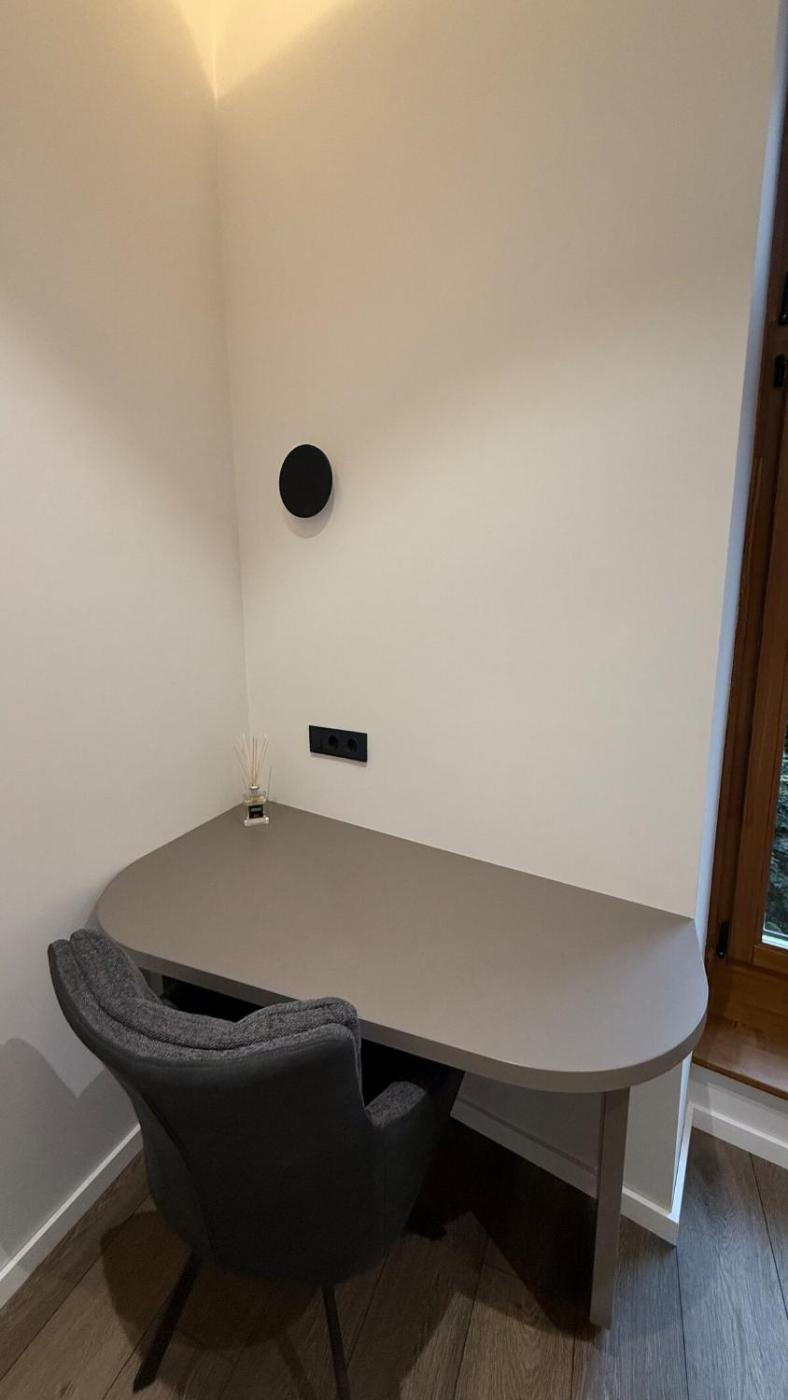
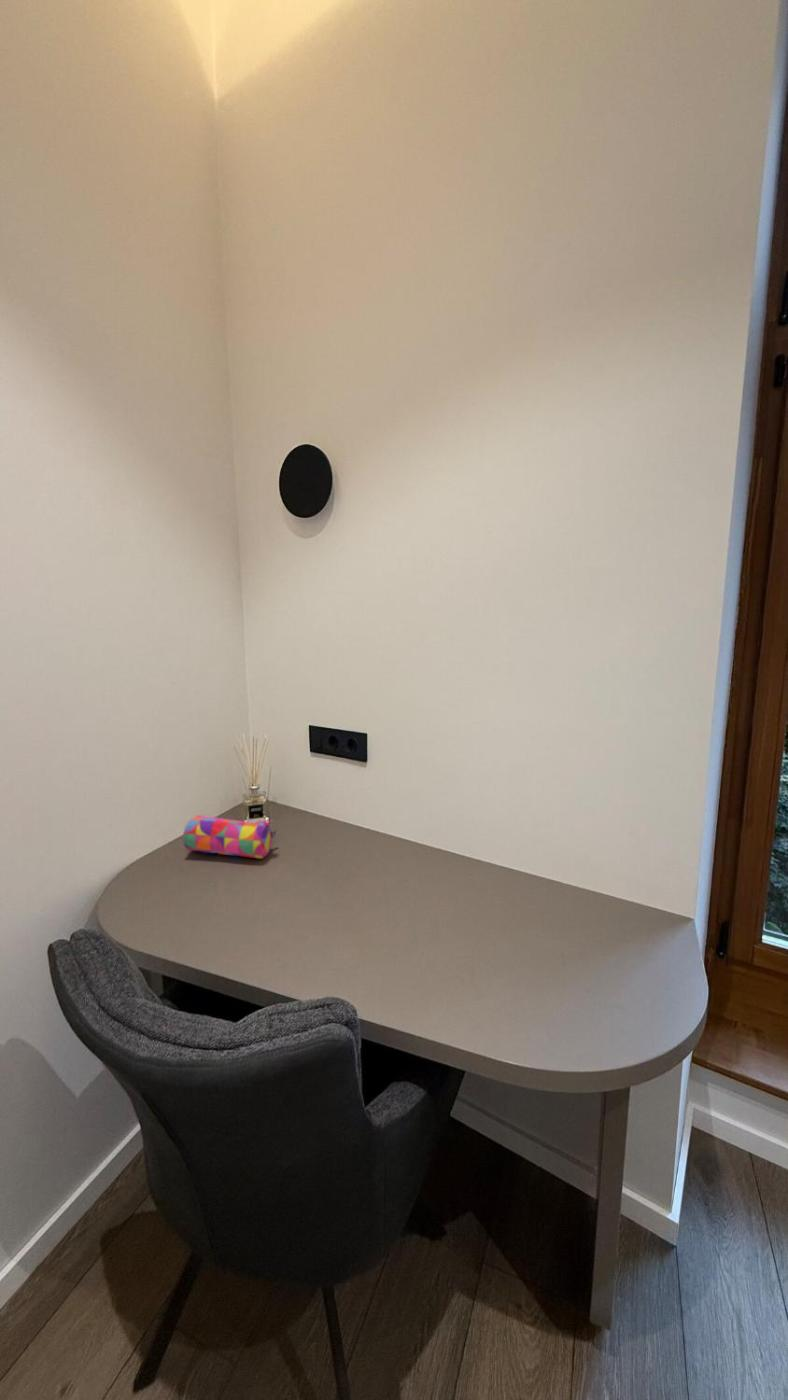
+ pencil case [182,814,277,860]
